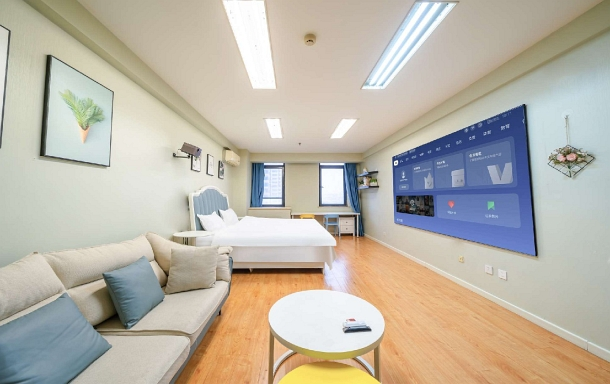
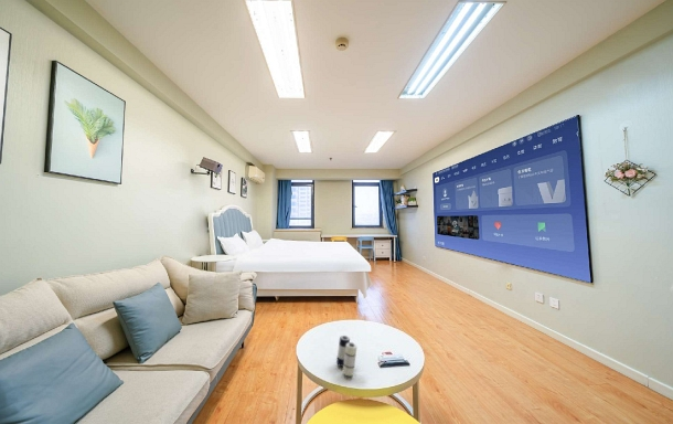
+ candle [335,335,357,377]
